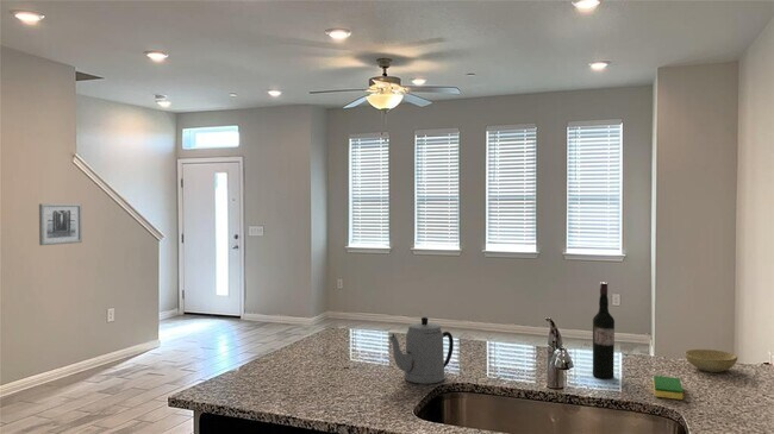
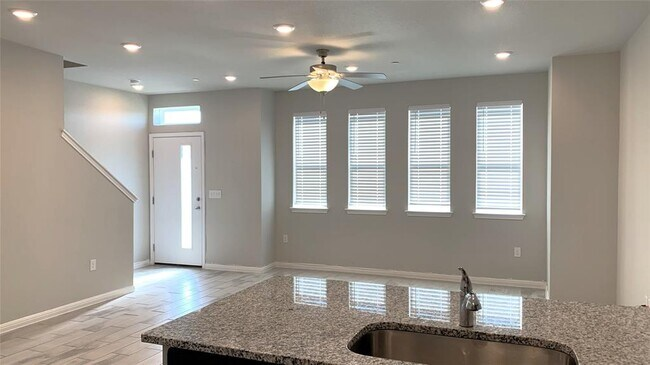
- wall art [38,202,83,246]
- teapot [388,316,455,385]
- dish sponge [653,375,684,401]
- bowl [684,348,738,373]
- wine bottle [592,281,616,379]
